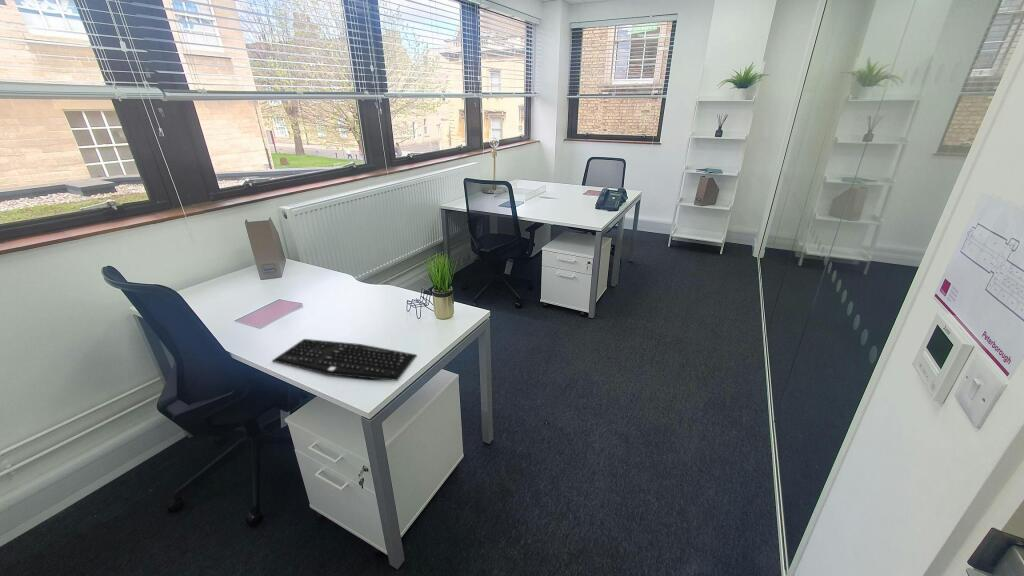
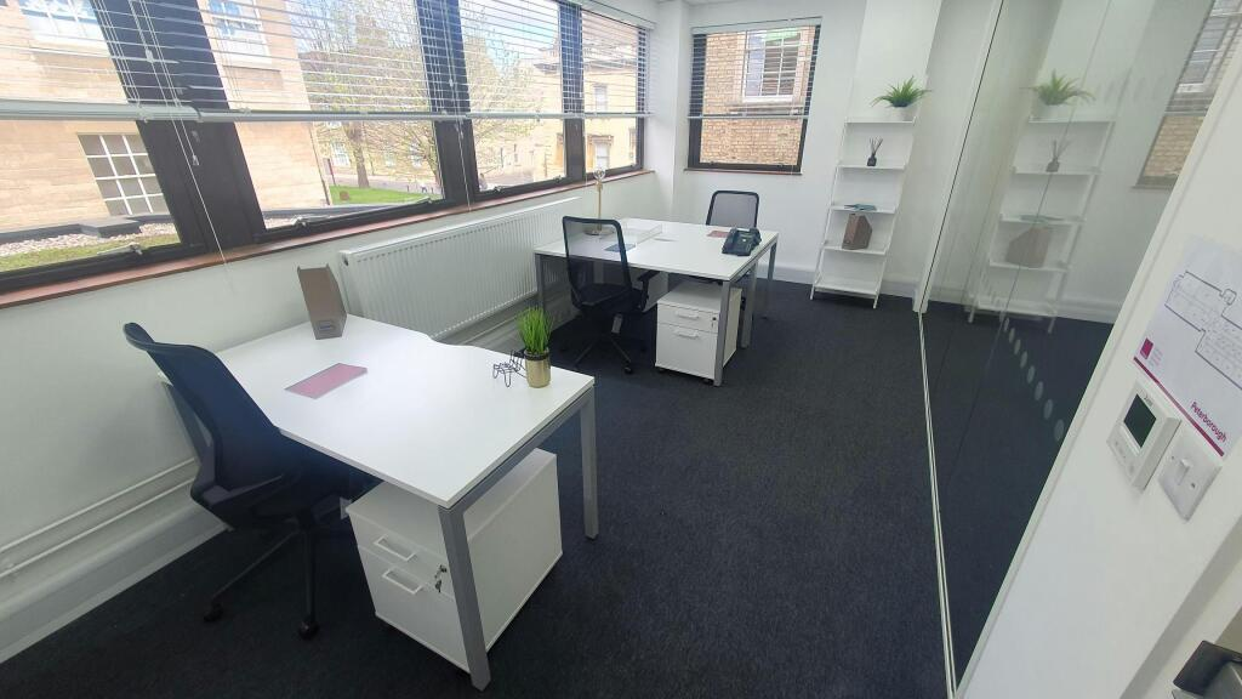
- keyboard [271,338,417,382]
